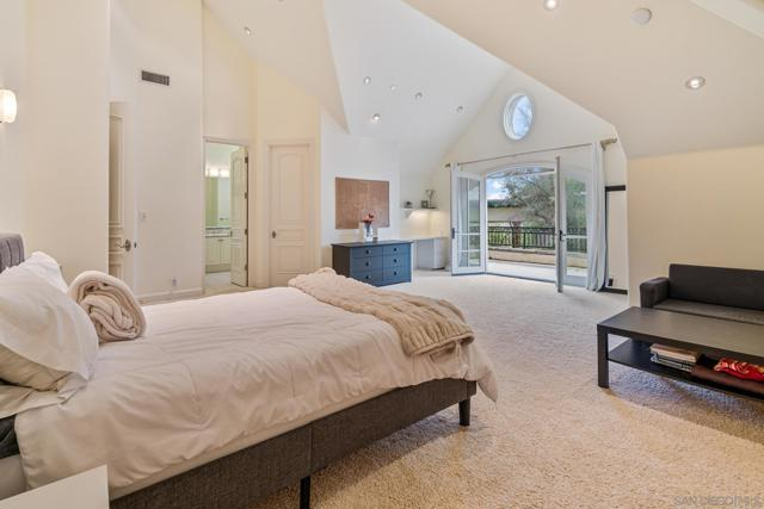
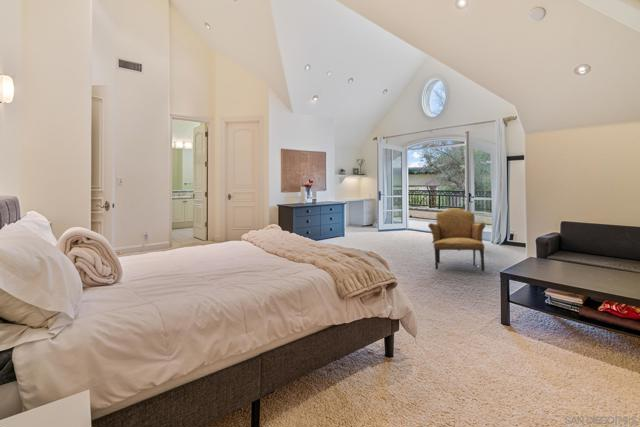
+ armchair [427,207,486,273]
